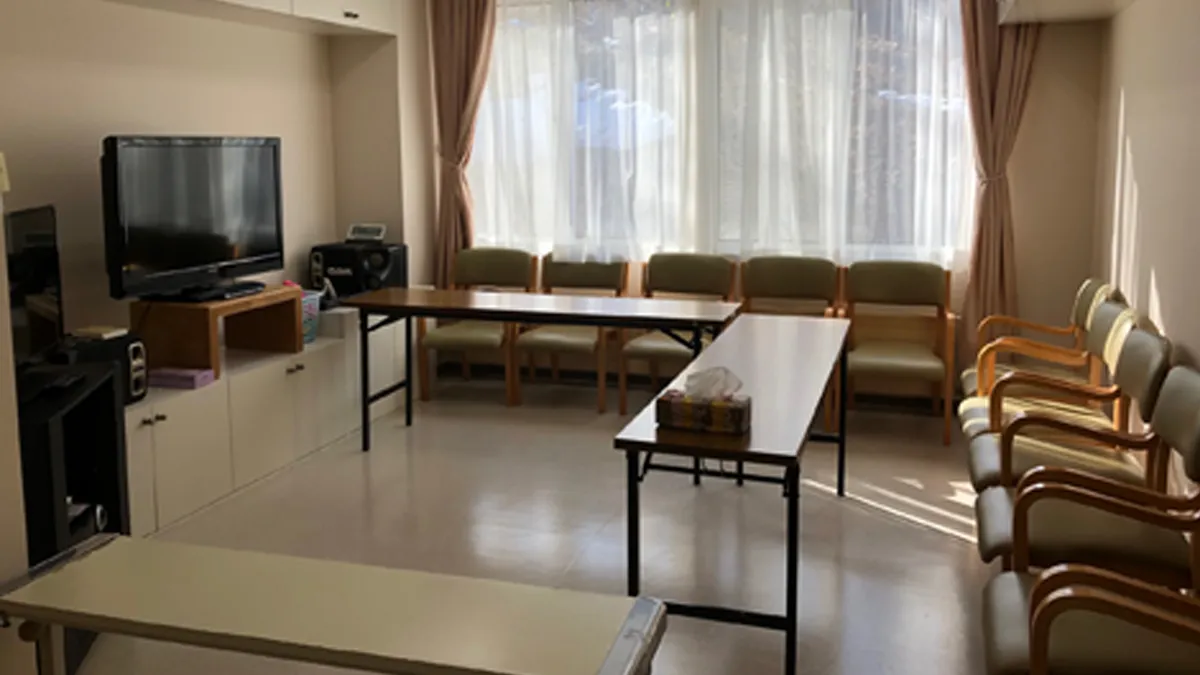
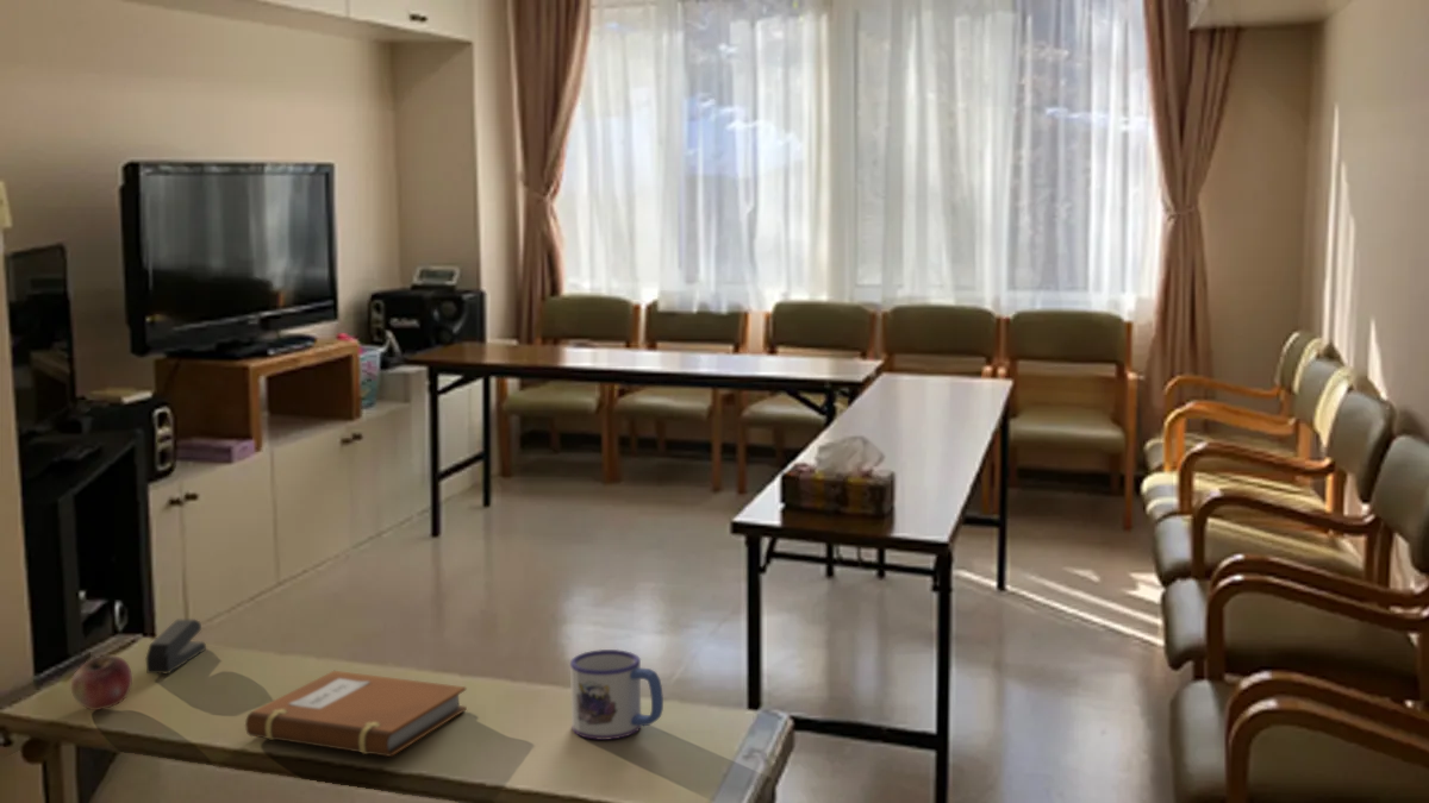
+ mug [569,648,664,740]
+ notebook [244,670,468,758]
+ stapler [145,619,207,675]
+ apple [70,654,133,711]
